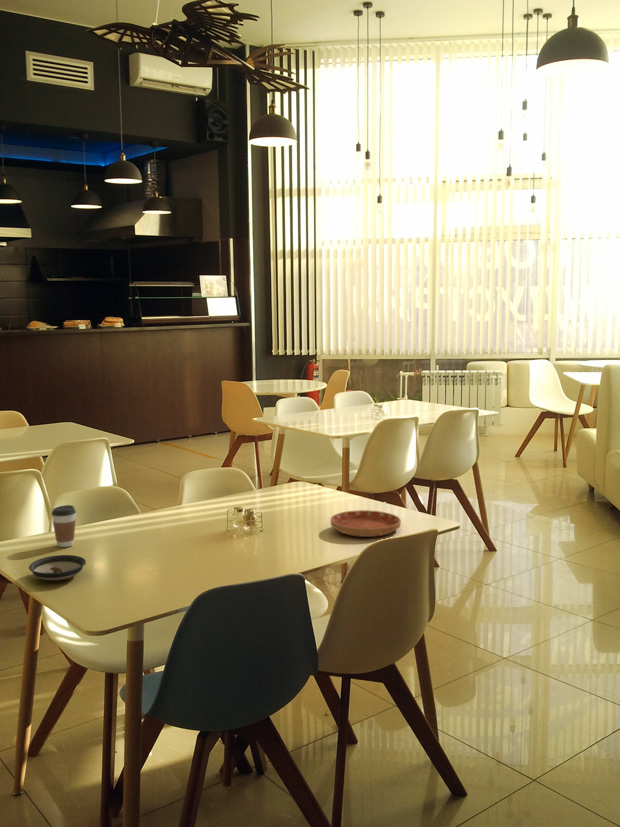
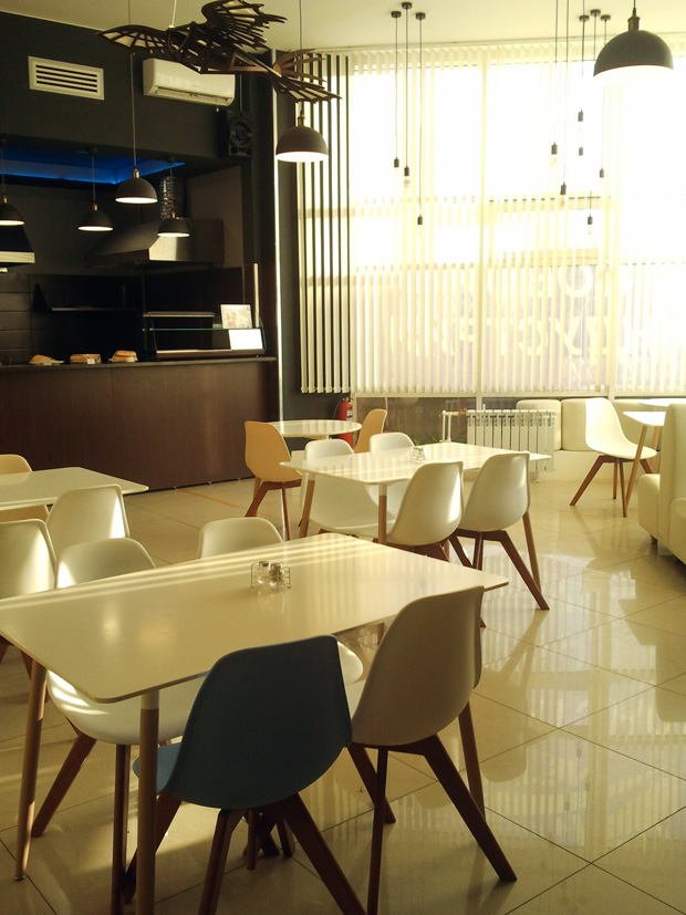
- saucer [28,554,87,582]
- saucer [329,509,402,538]
- coffee cup [50,504,77,548]
